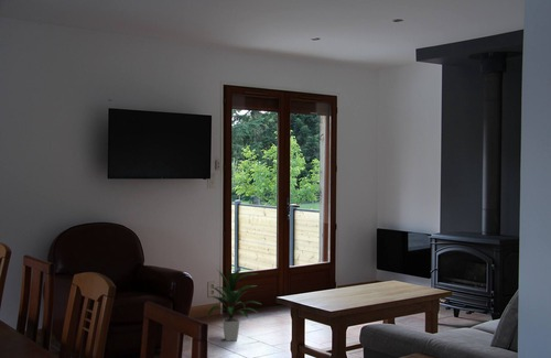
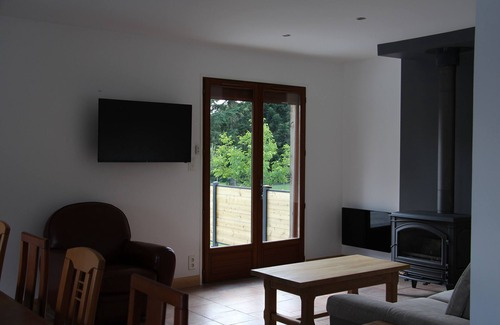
- indoor plant [206,267,261,343]
